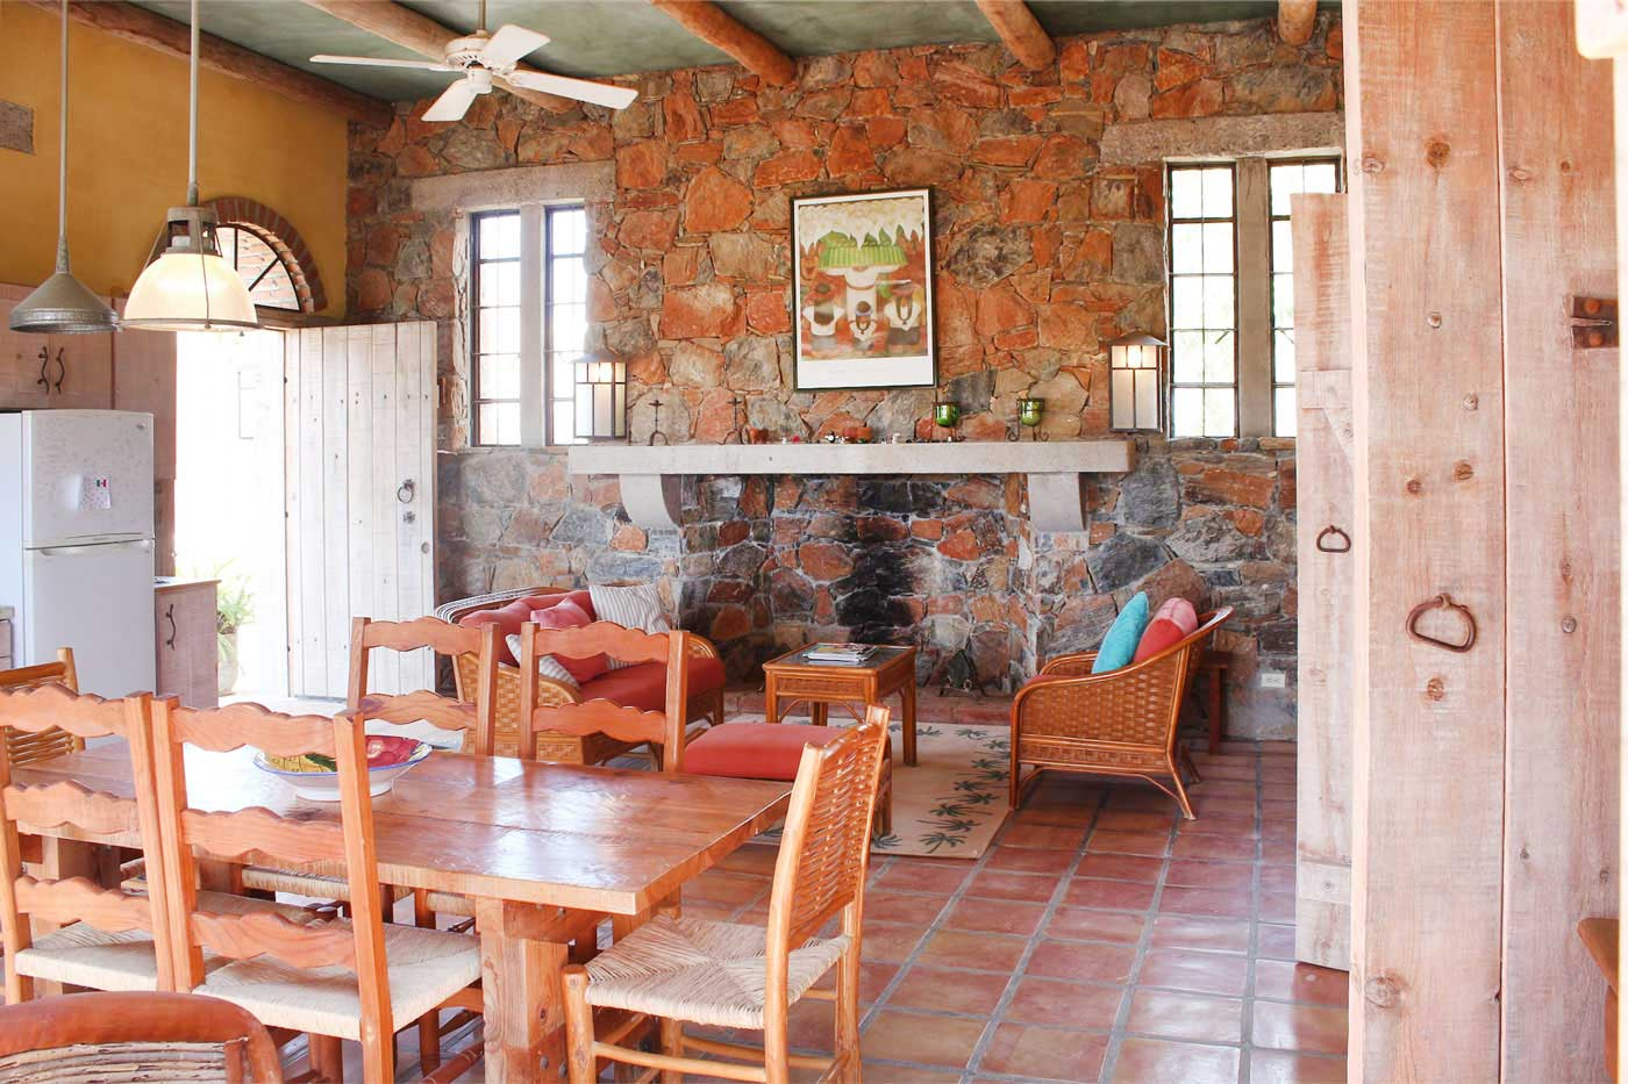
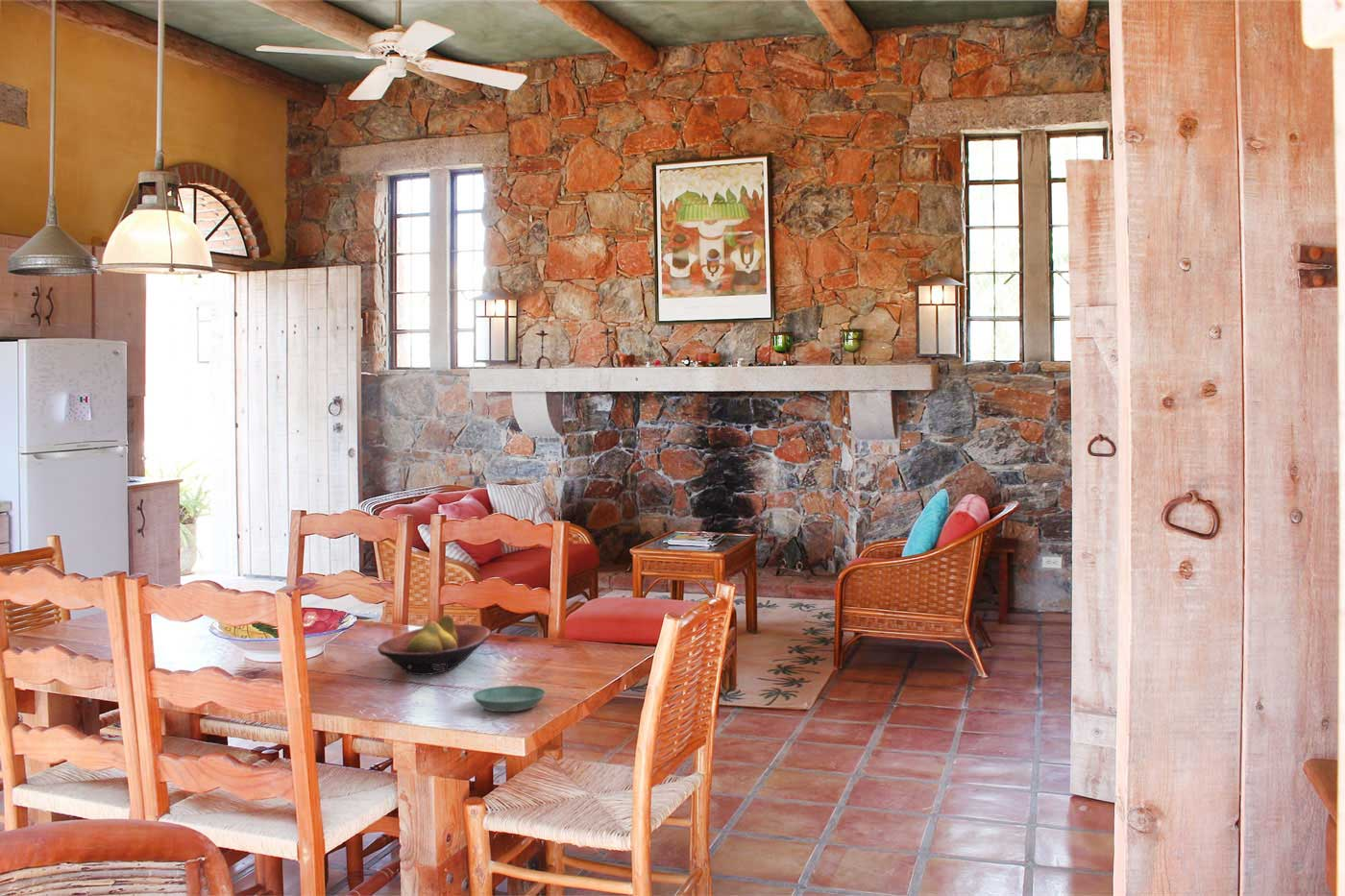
+ saucer [472,685,547,713]
+ fruit bowl [377,614,492,676]
